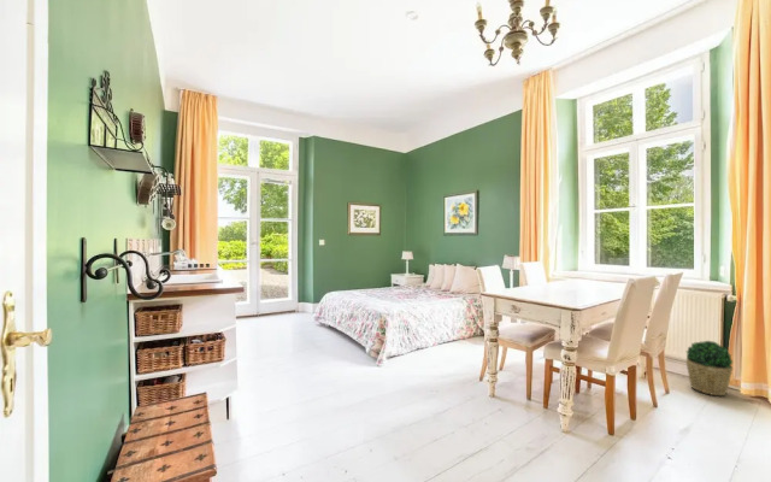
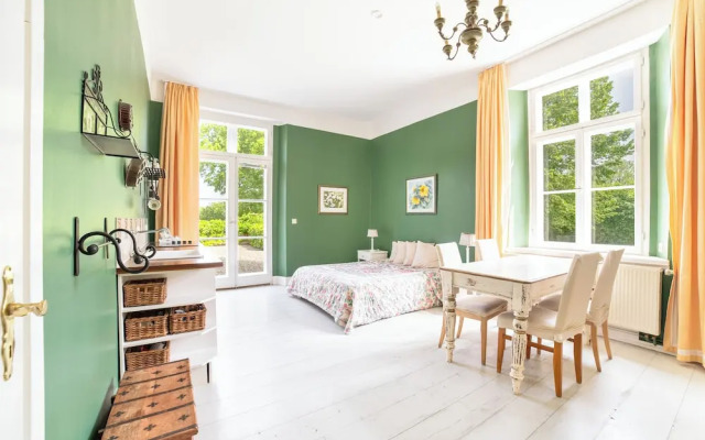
- potted plant [685,340,734,396]
